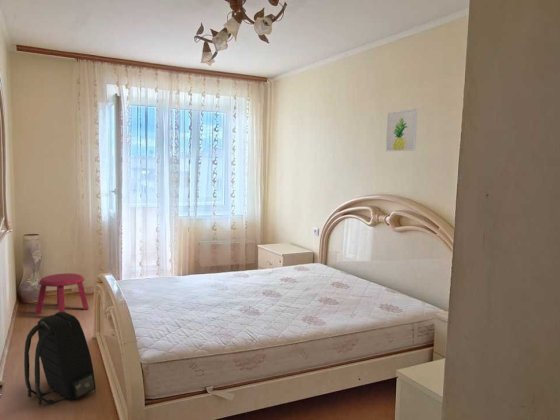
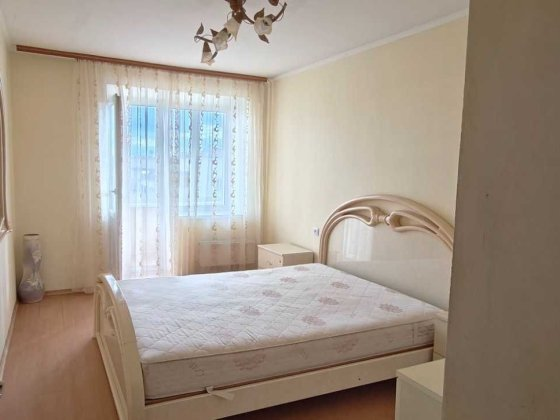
- backpack [23,311,97,406]
- stool [34,272,90,316]
- wall art [385,108,419,152]
